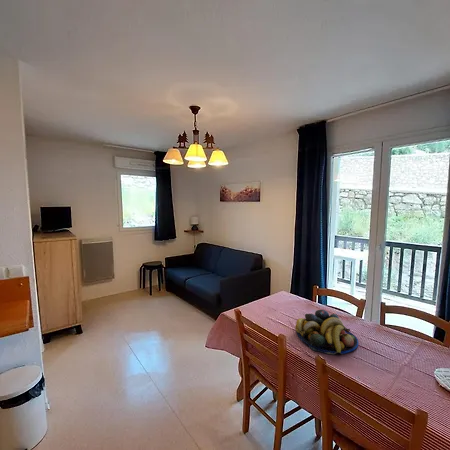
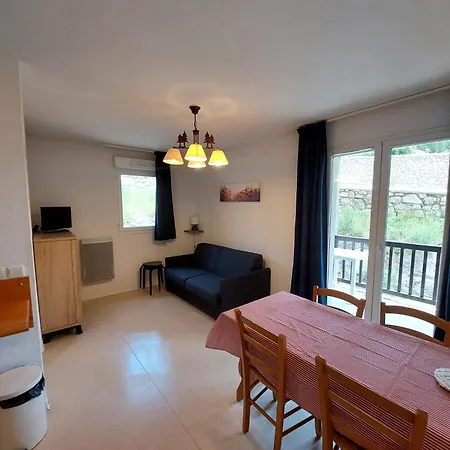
- fruit bowl [294,309,359,356]
